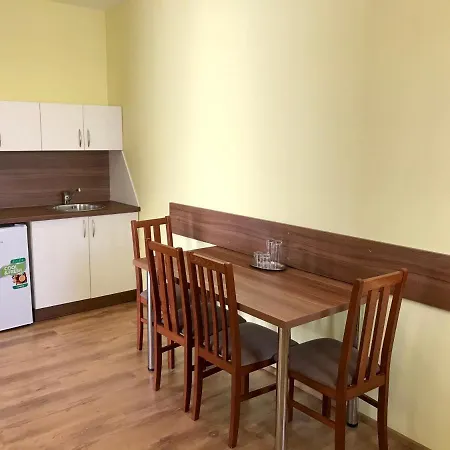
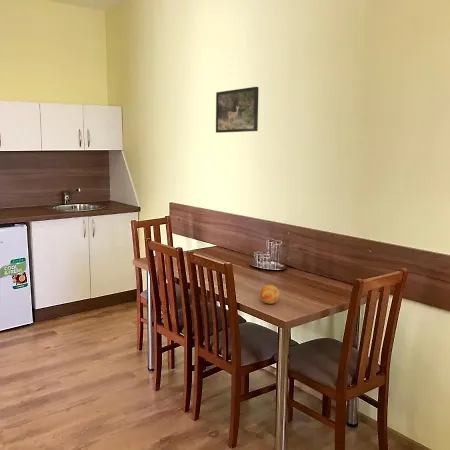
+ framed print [215,86,260,134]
+ fruit [259,284,280,305]
